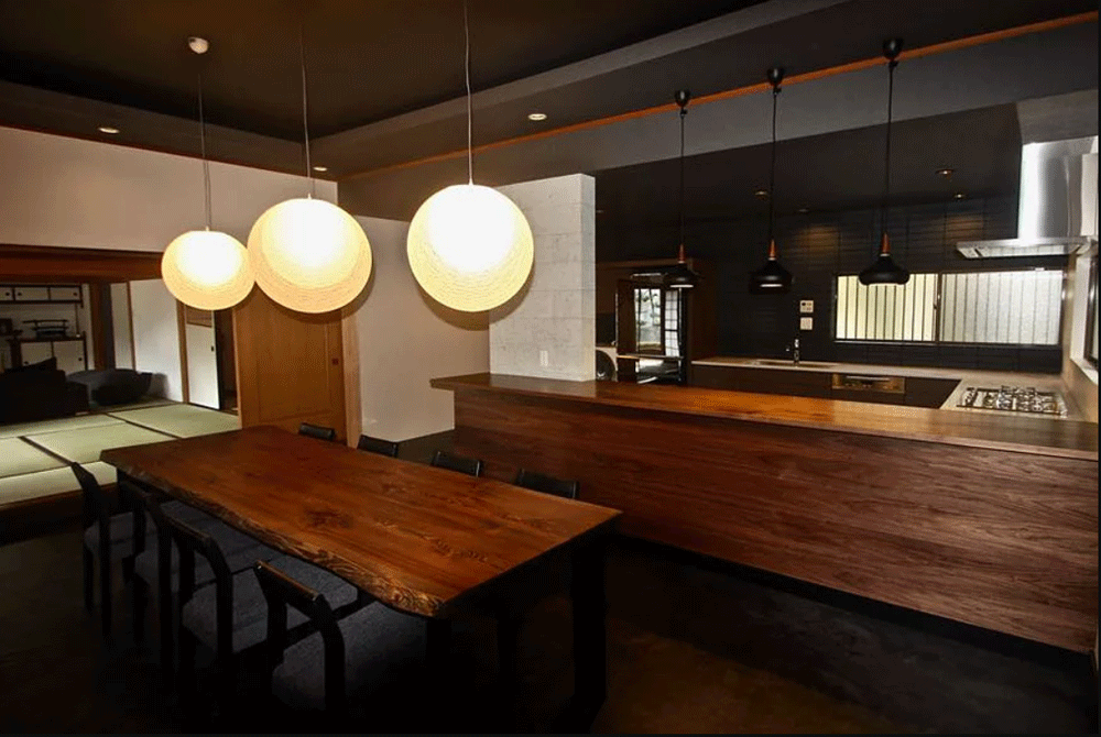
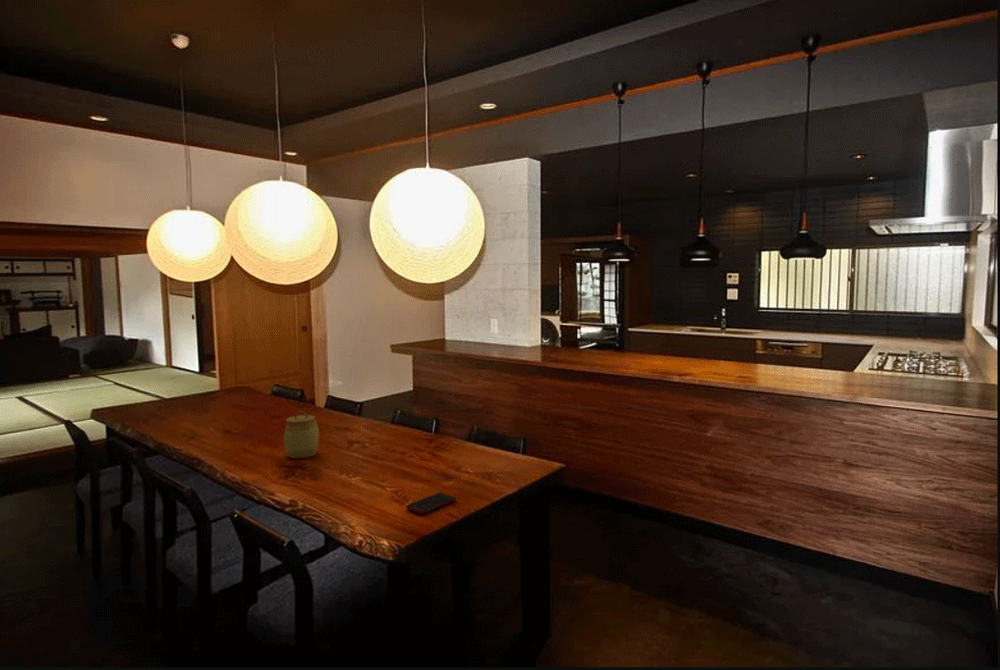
+ cell phone [405,492,457,515]
+ jar [283,410,320,459]
